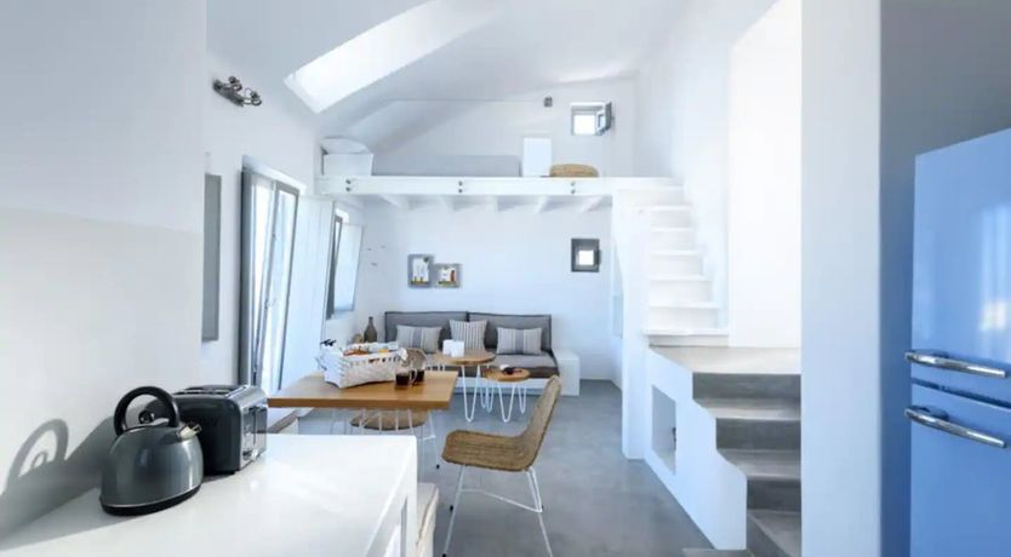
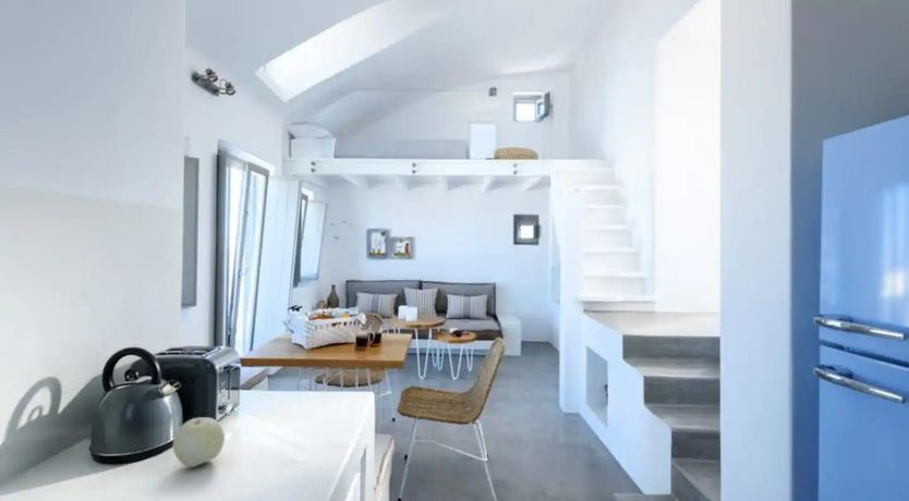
+ fruit [172,416,226,468]
